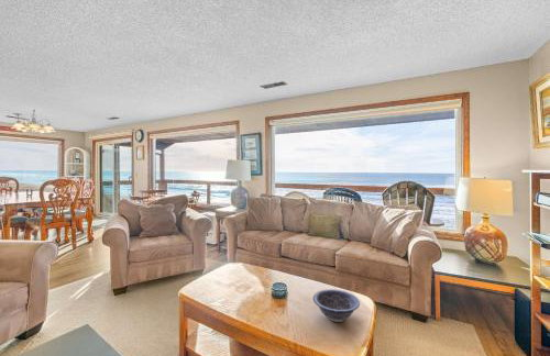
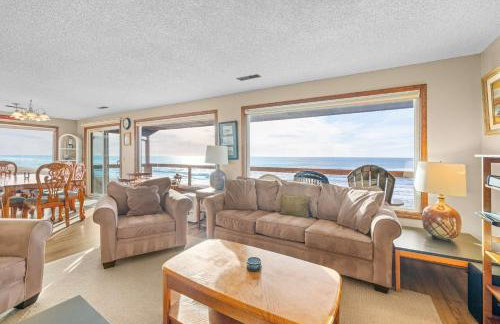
- decorative bowl [312,288,361,323]
